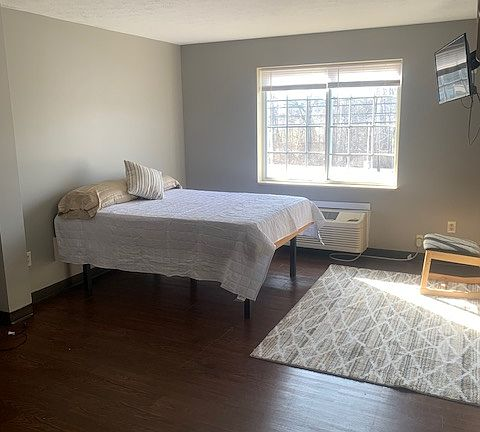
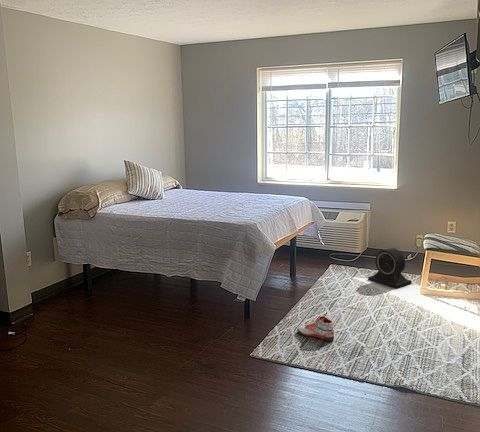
+ speaker [367,247,413,289]
+ sneaker [296,315,335,342]
